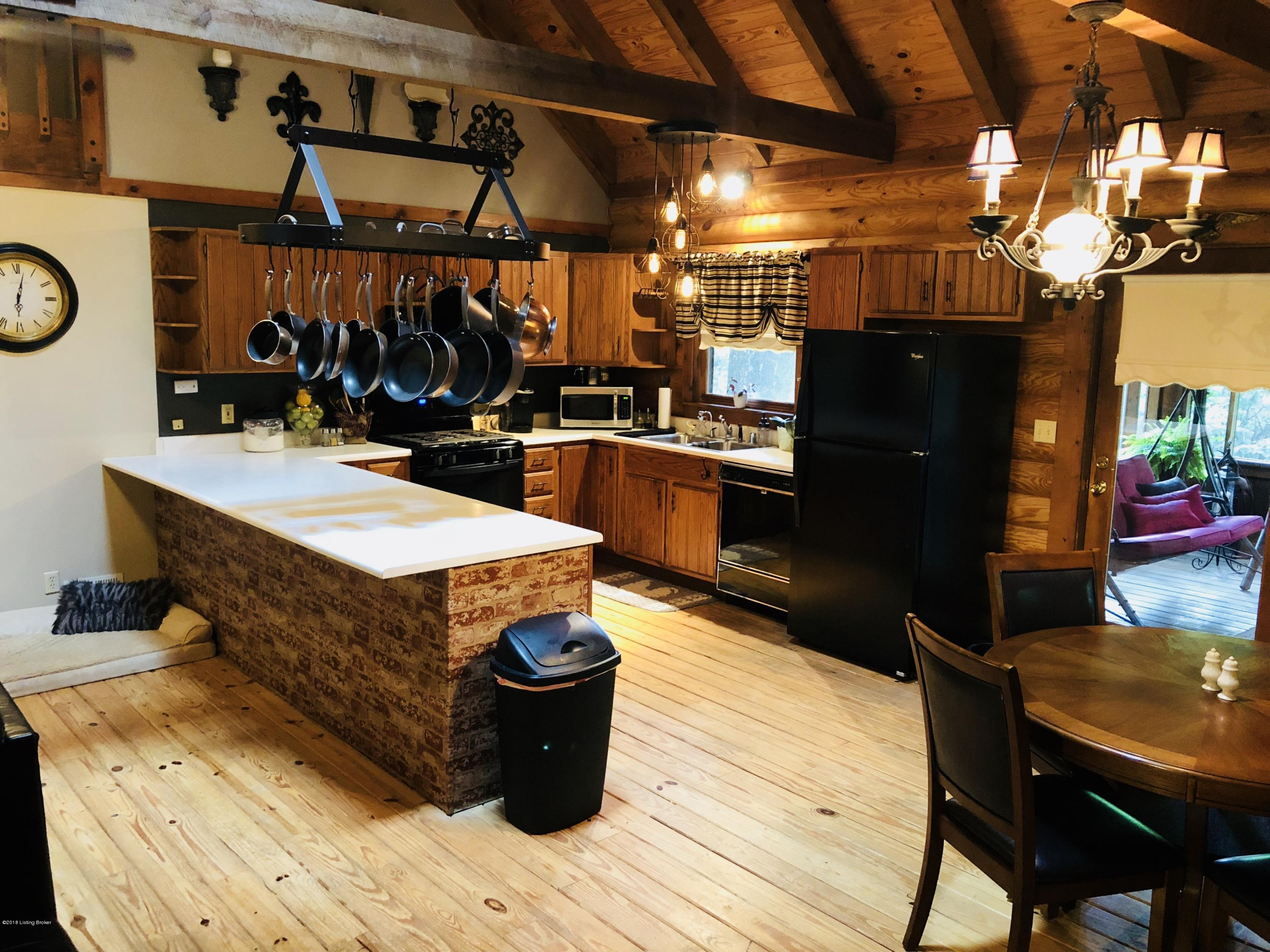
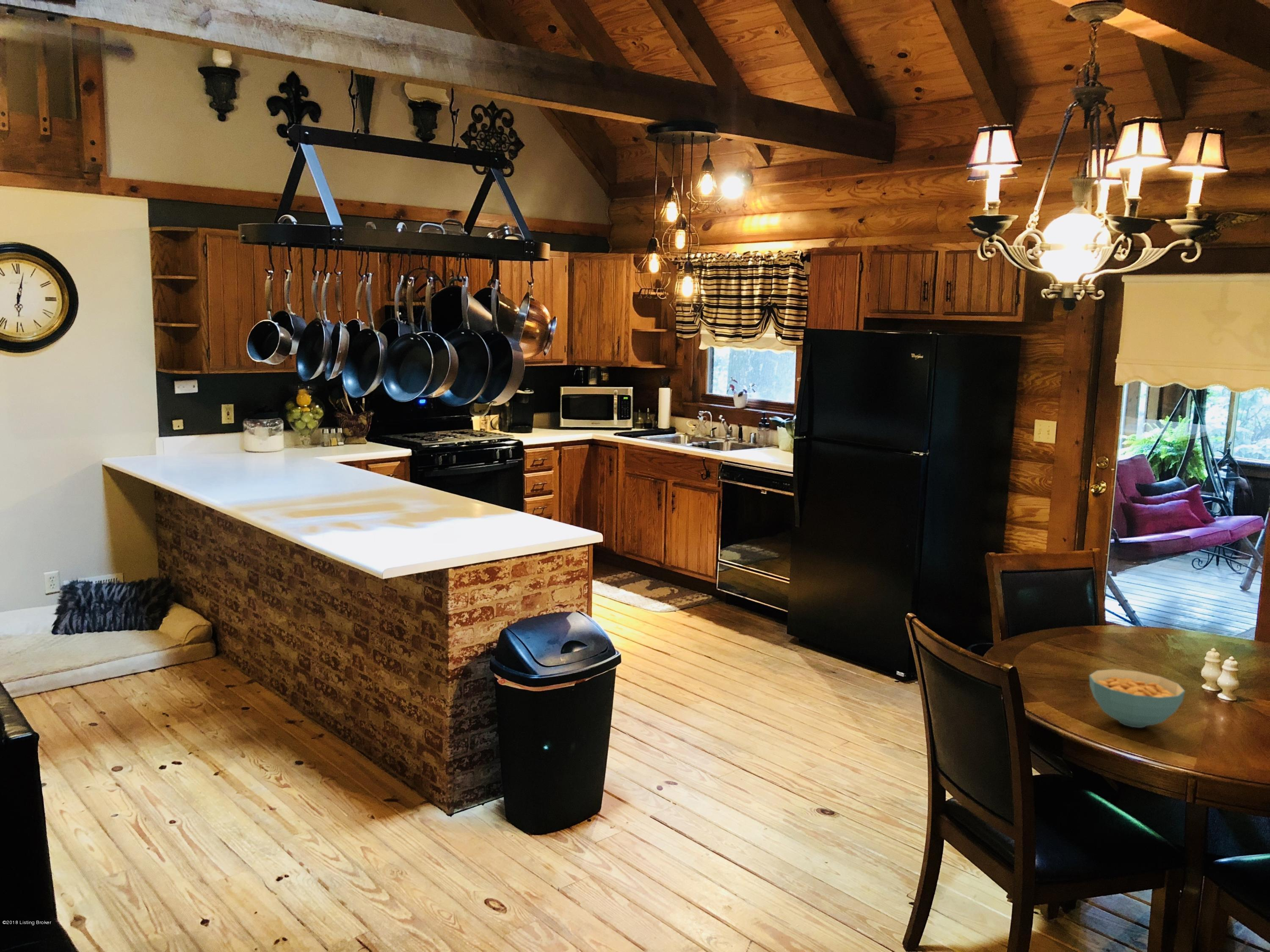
+ cereal bowl [1089,669,1186,728]
